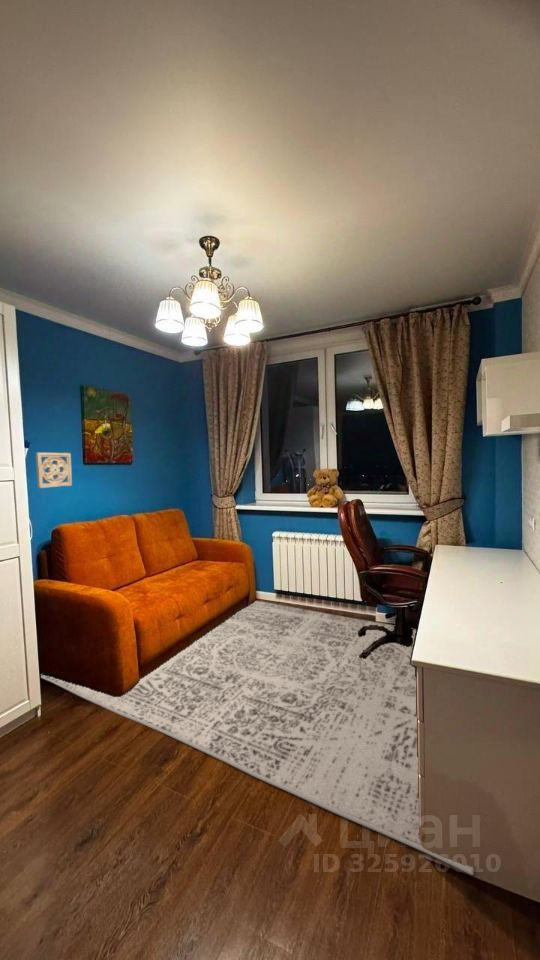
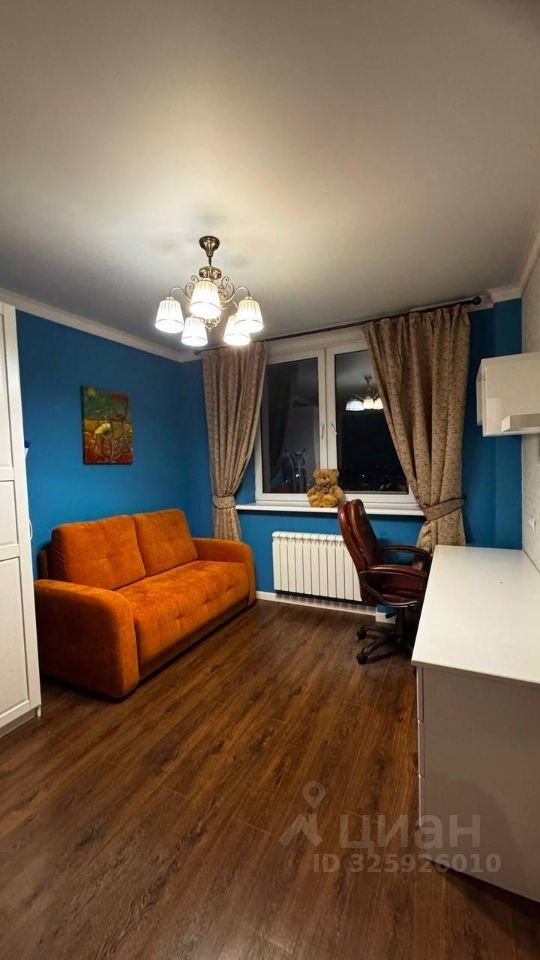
- rug [40,600,475,876]
- wall ornament [35,451,73,489]
